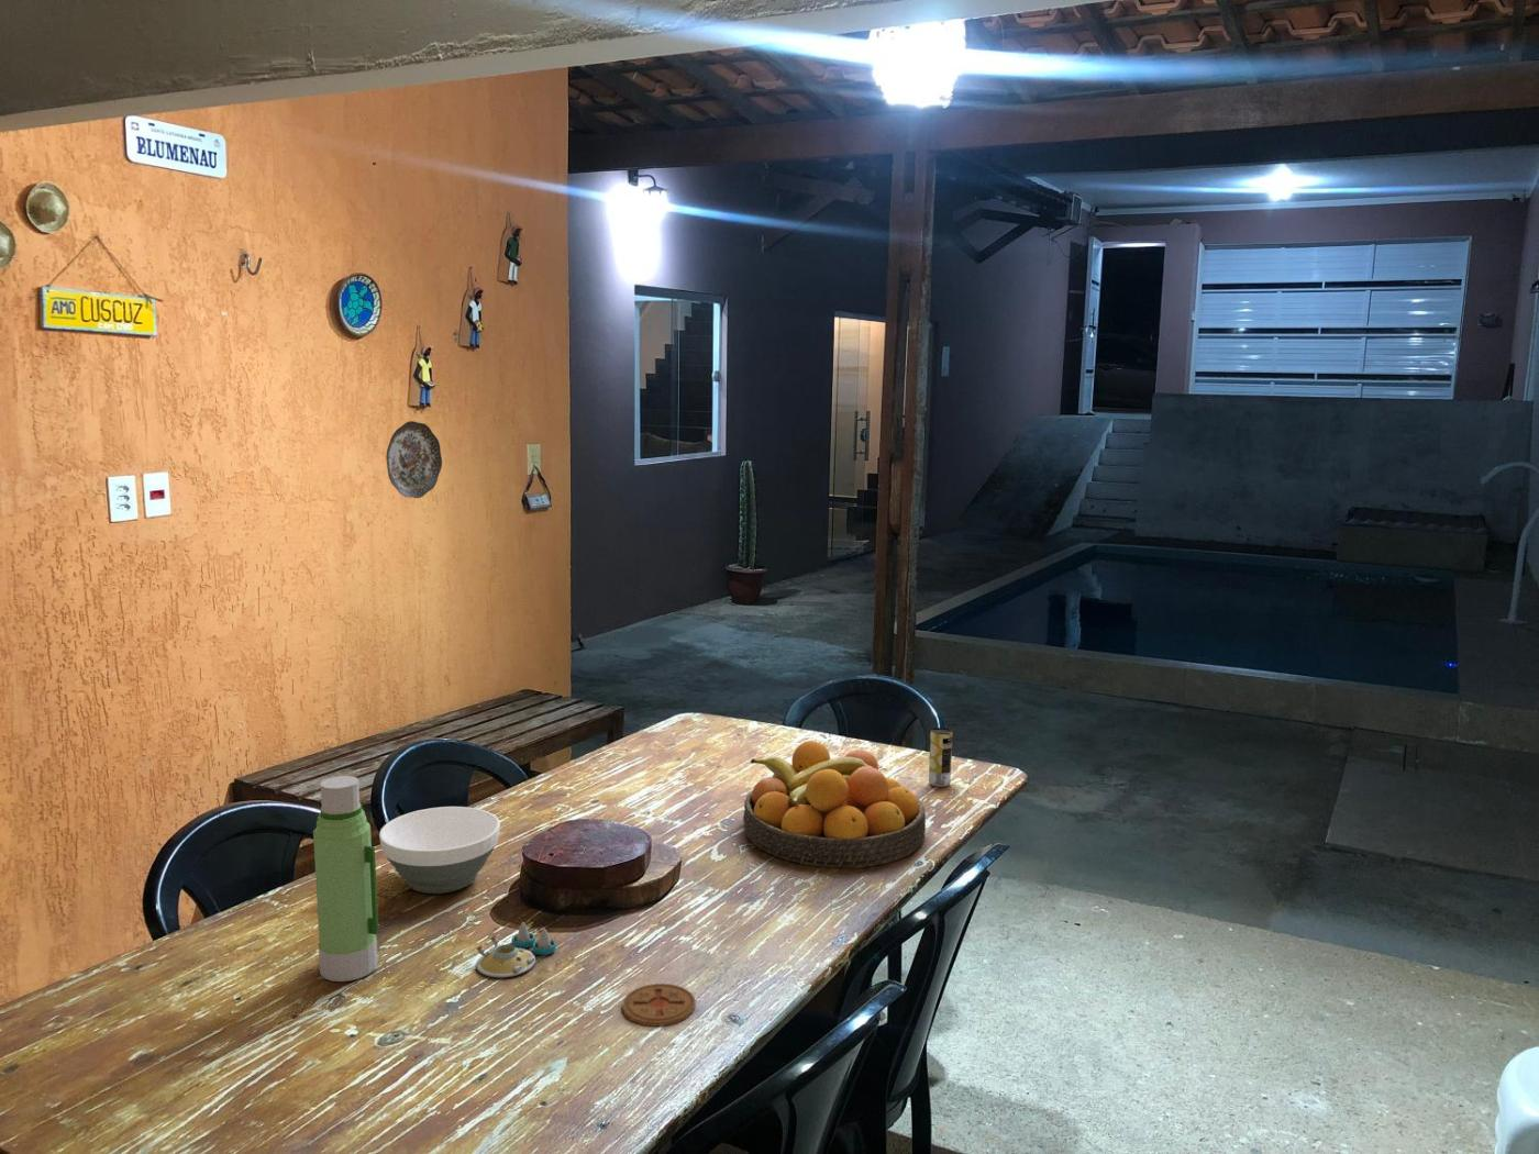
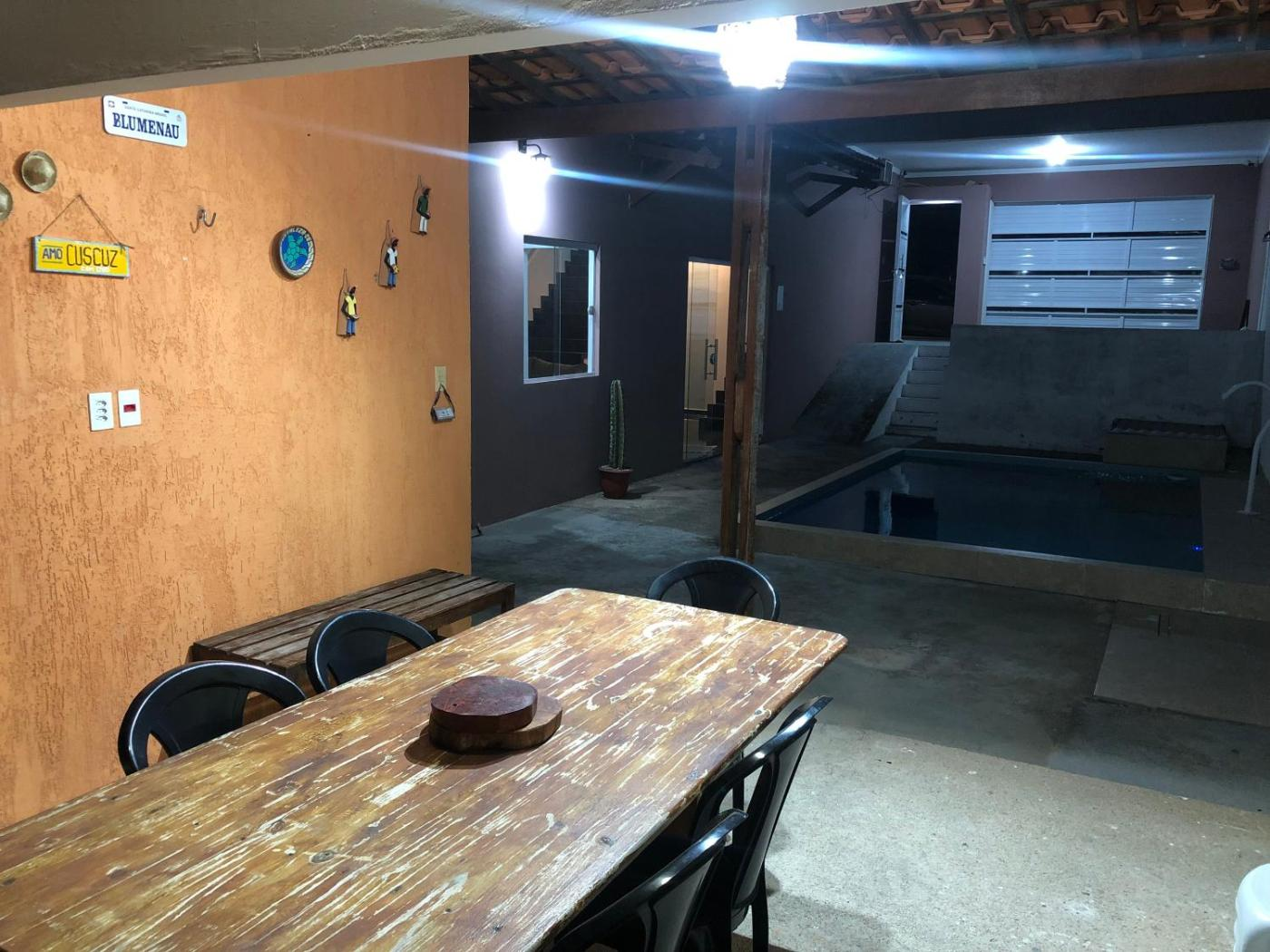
- bowl [378,806,502,895]
- coaster [622,983,697,1028]
- fruit bowl [742,739,927,869]
- salt and pepper shaker set [475,921,557,978]
- decorative plate [385,419,444,499]
- beverage can [928,726,952,788]
- water bottle [313,775,379,983]
